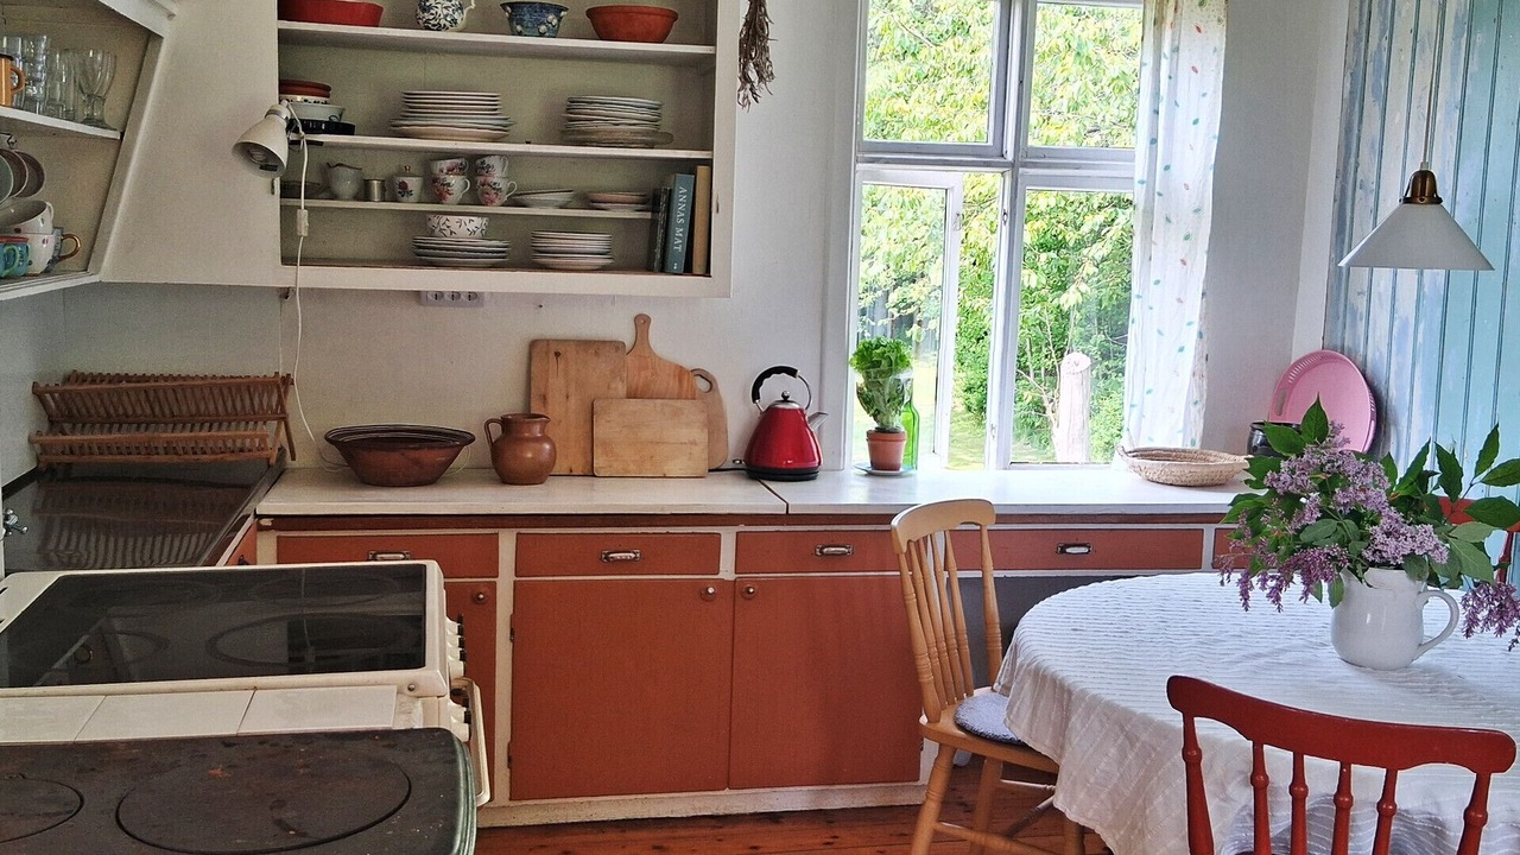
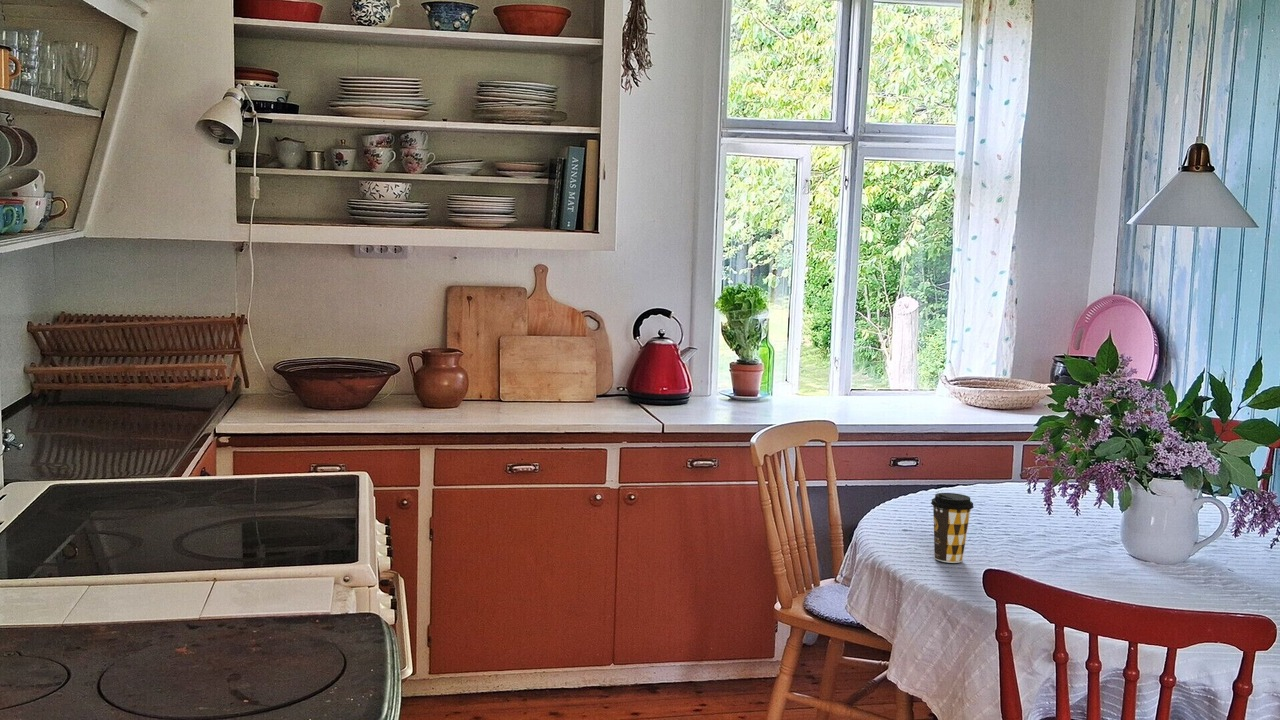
+ coffee cup [930,492,974,564]
